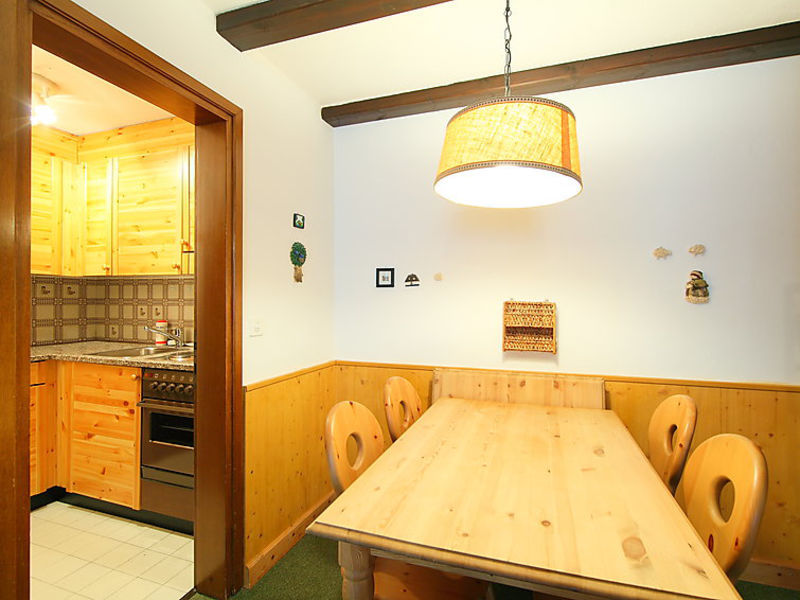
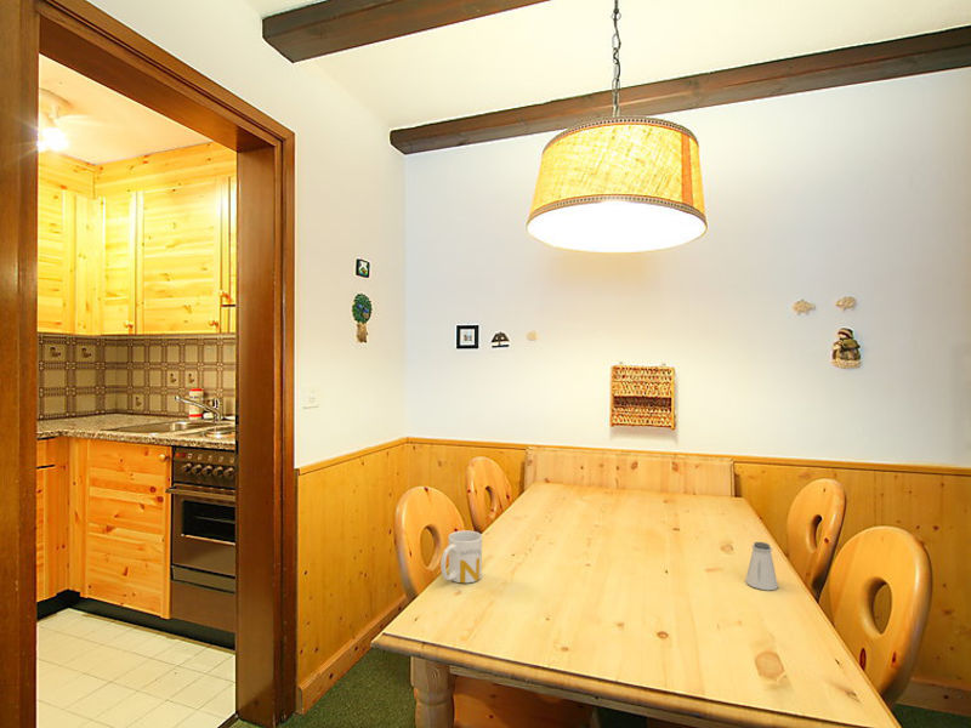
+ mug [439,529,483,584]
+ saltshaker [744,541,779,591]
